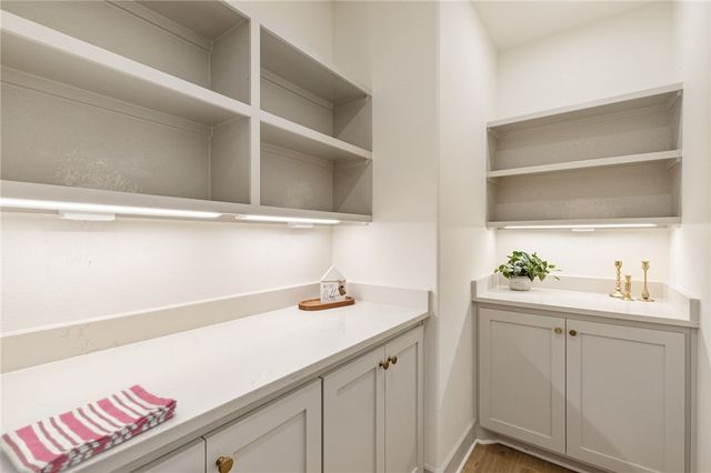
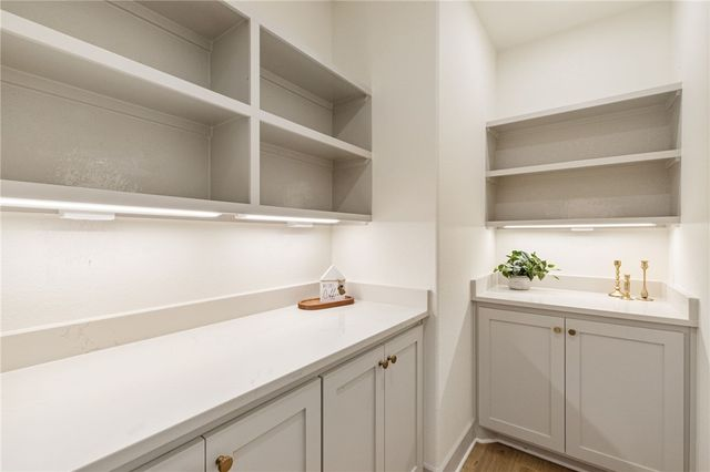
- dish towel [0,383,178,473]
